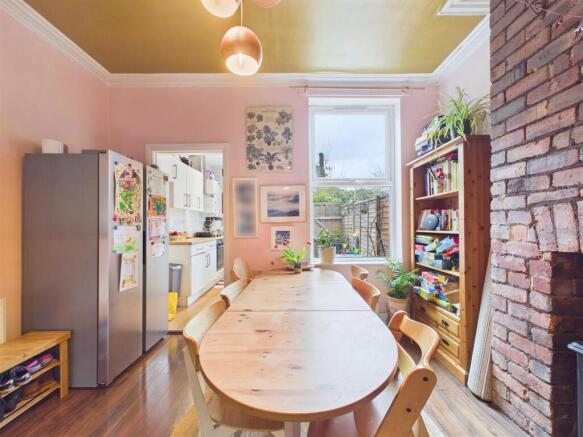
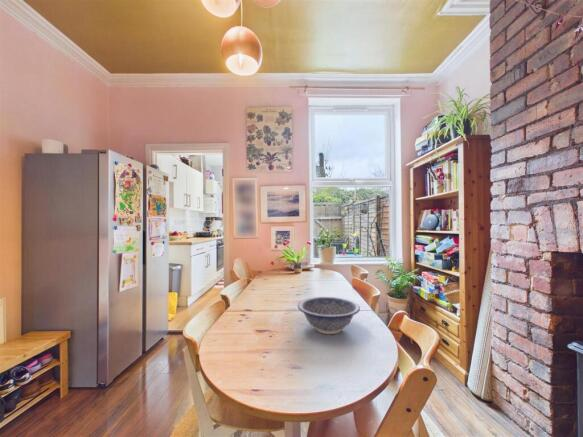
+ decorative bowl [297,296,361,335]
